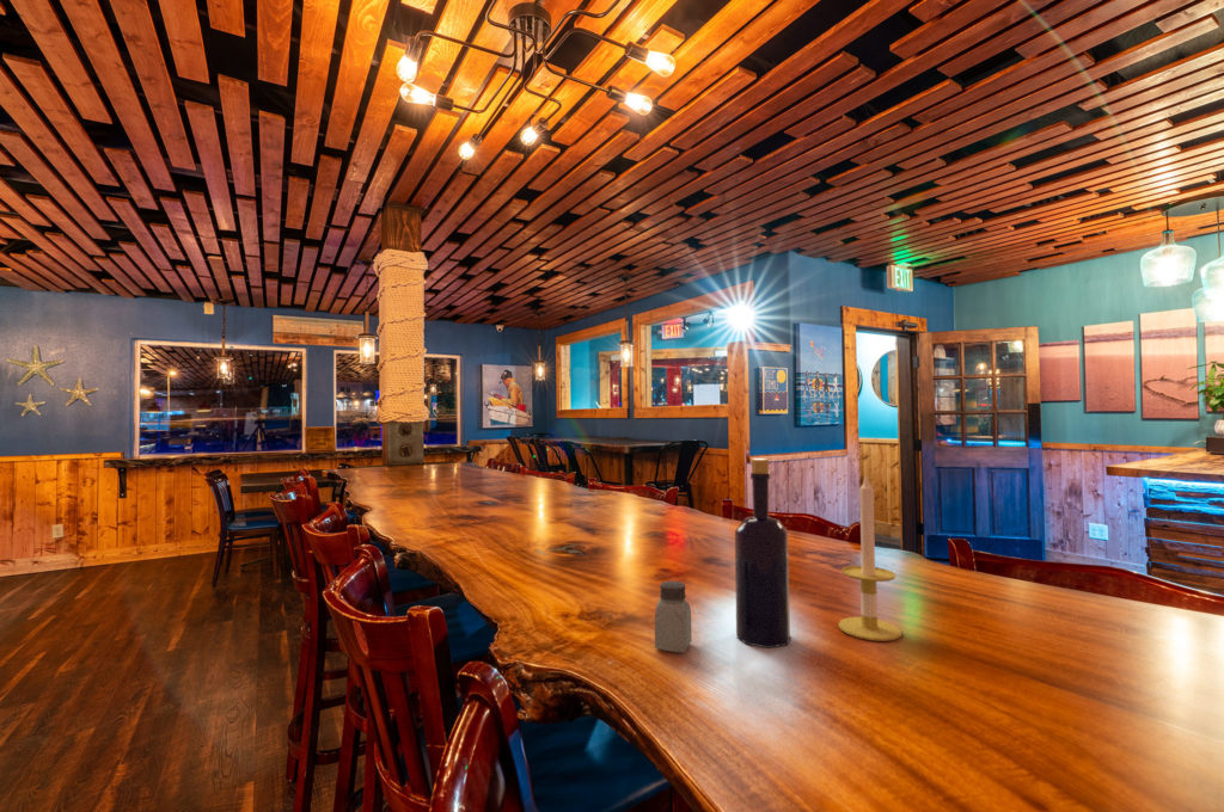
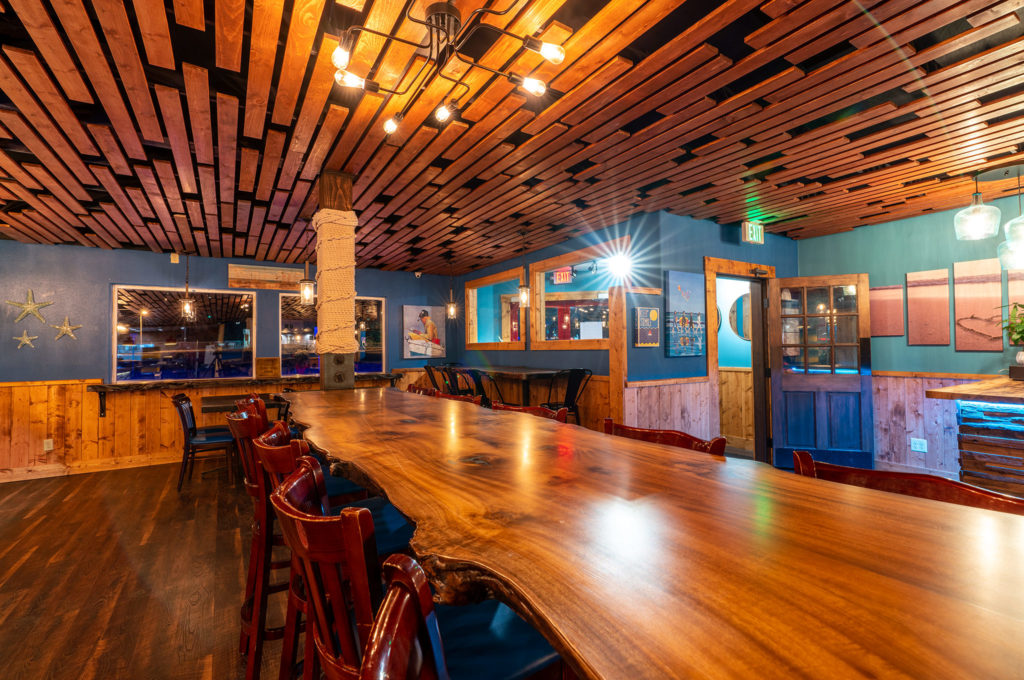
- saltshaker [654,579,692,654]
- candle [837,473,904,642]
- bottle [734,457,792,650]
